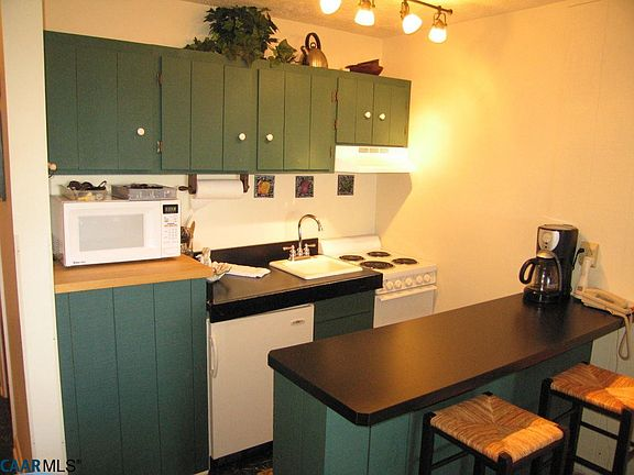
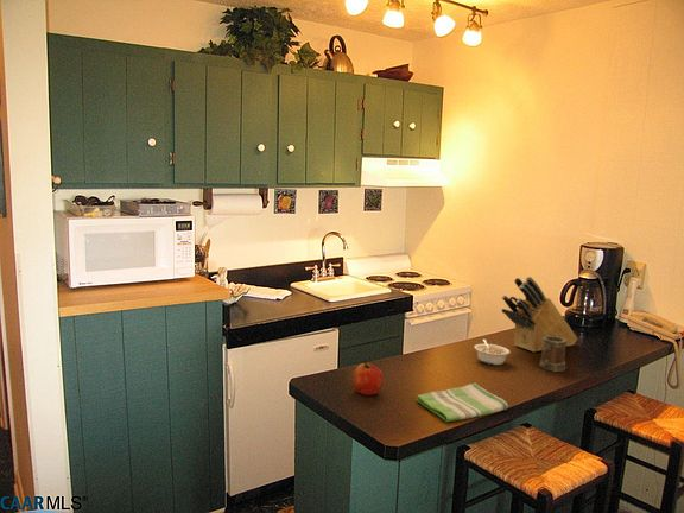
+ dish towel [416,381,509,423]
+ knife block [501,276,578,354]
+ apple [353,361,384,397]
+ legume [473,338,512,366]
+ mug [538,336,566,373]
